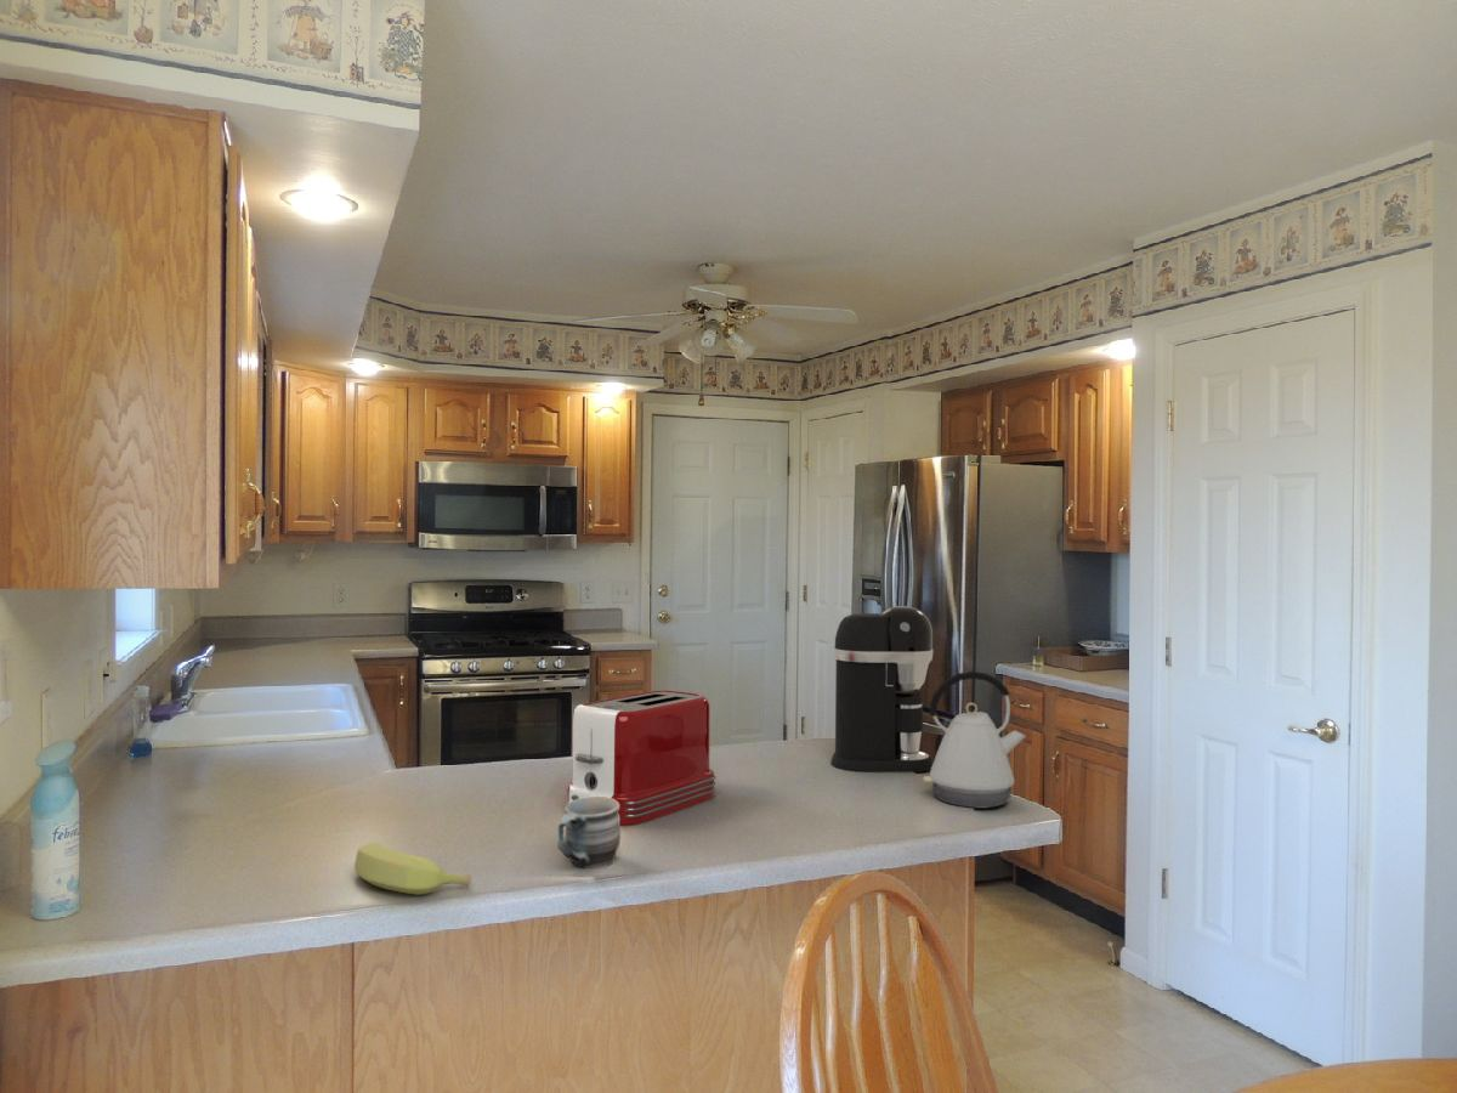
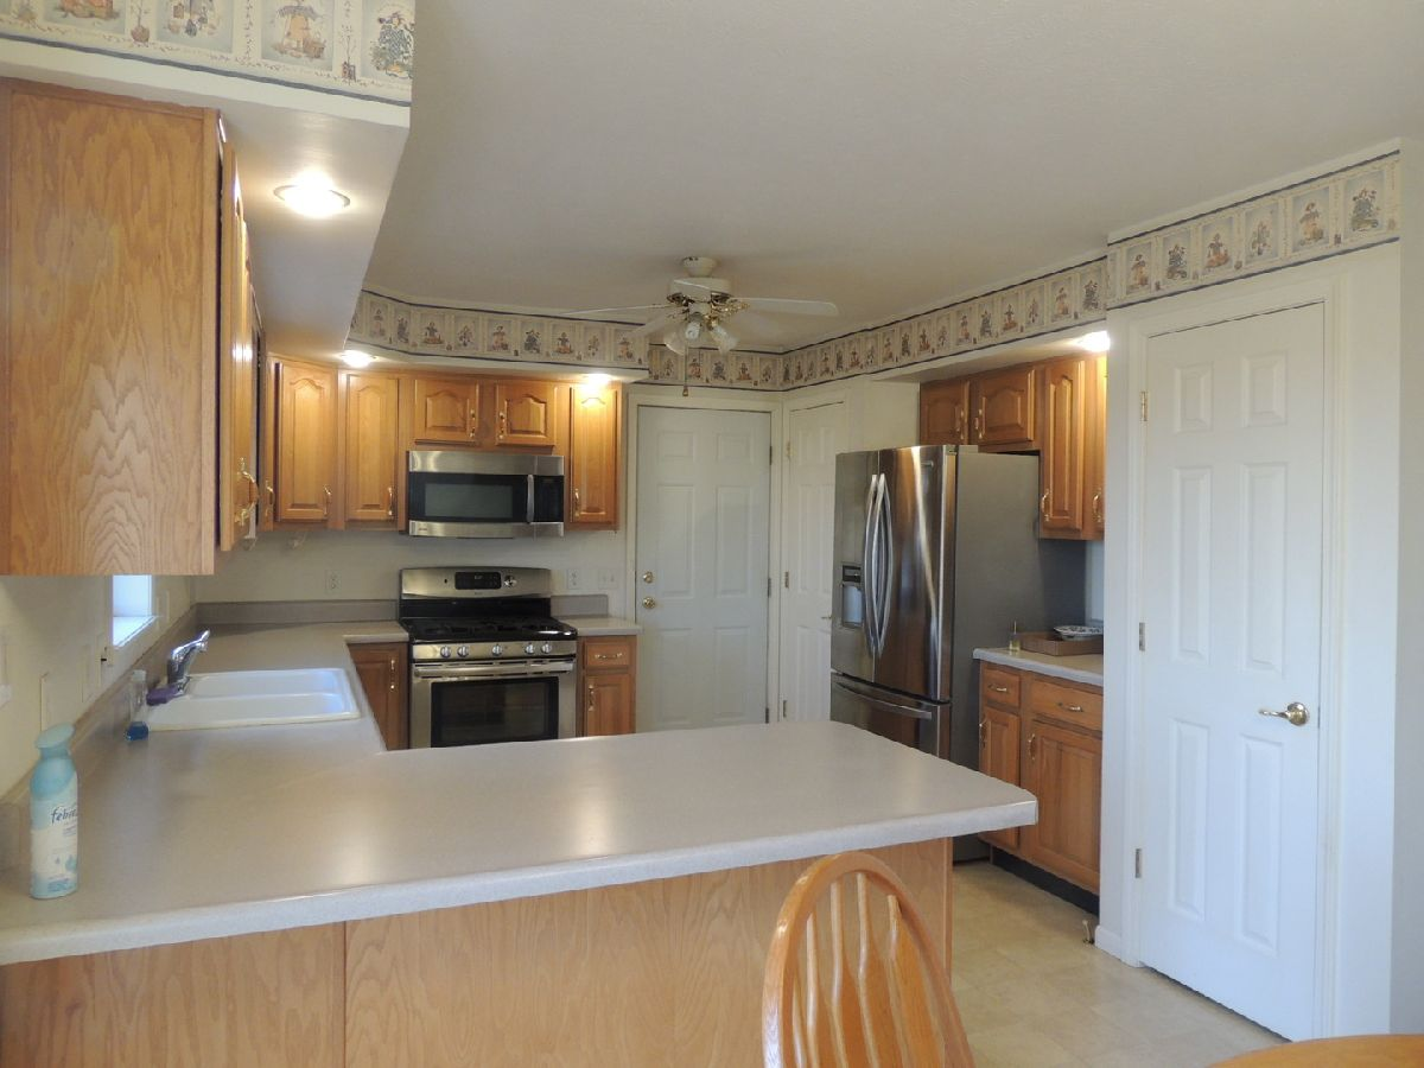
- toaster [565,690,718,827]
- banana [353,840,472,896]
- coffee maker [830,605,934,774]
- kettle [922,670,1027,810]
- mug [556,797,622,870]
